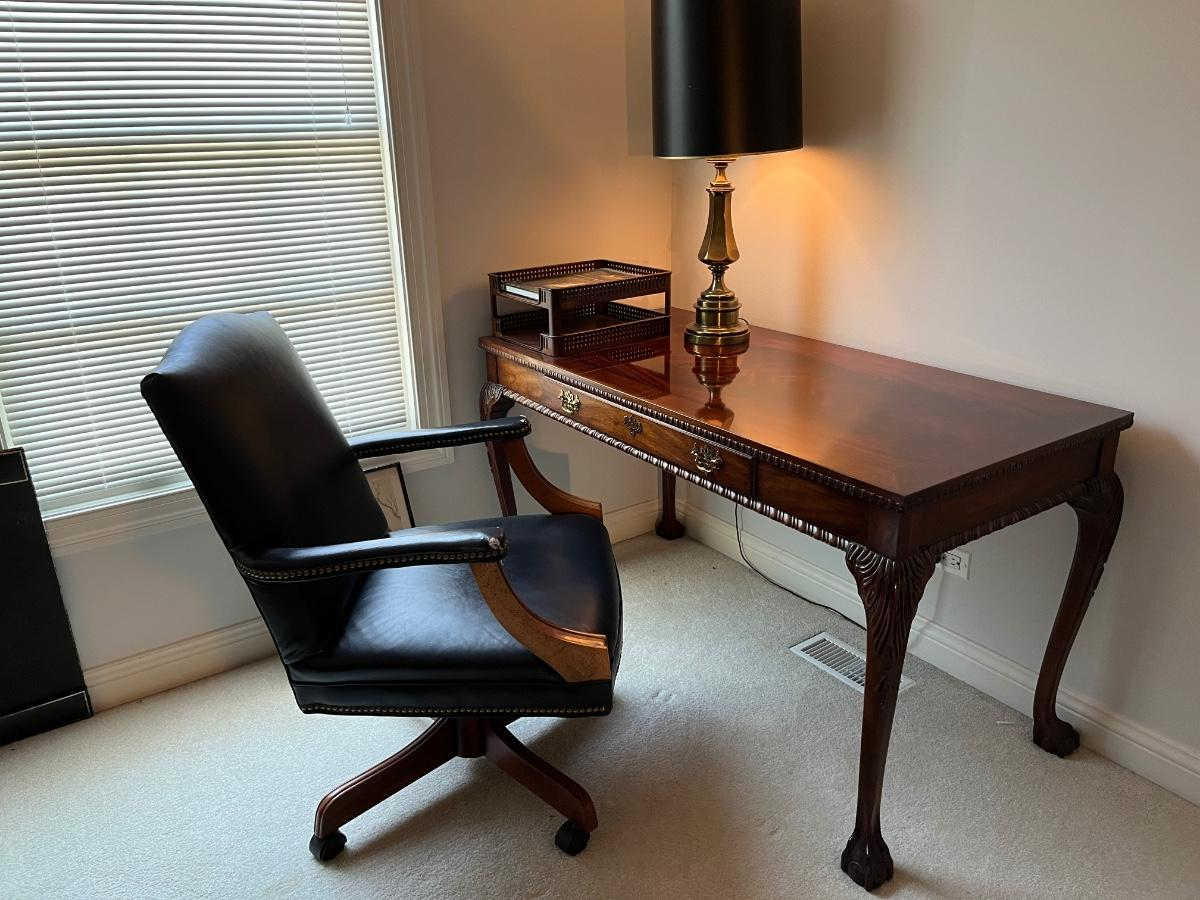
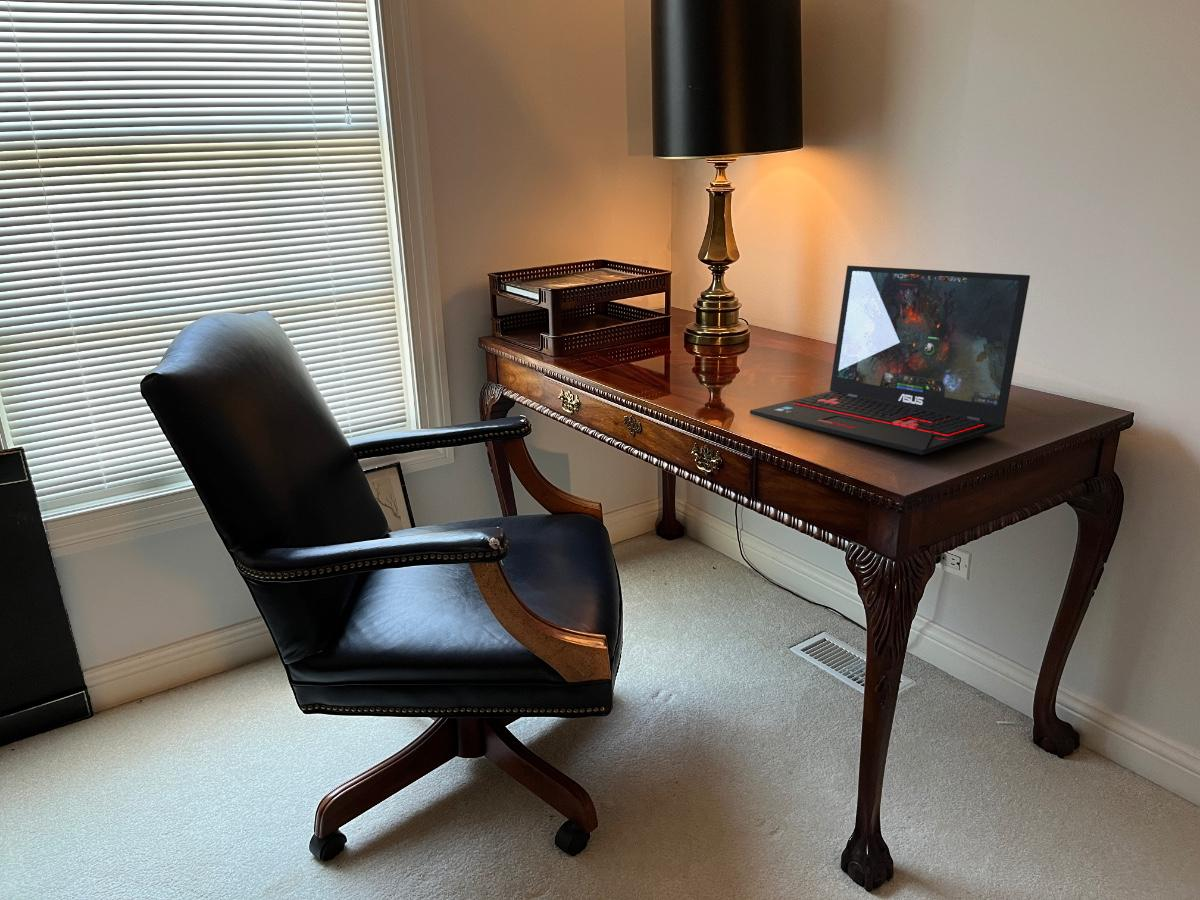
+ laptop [749,265,1031,456]
